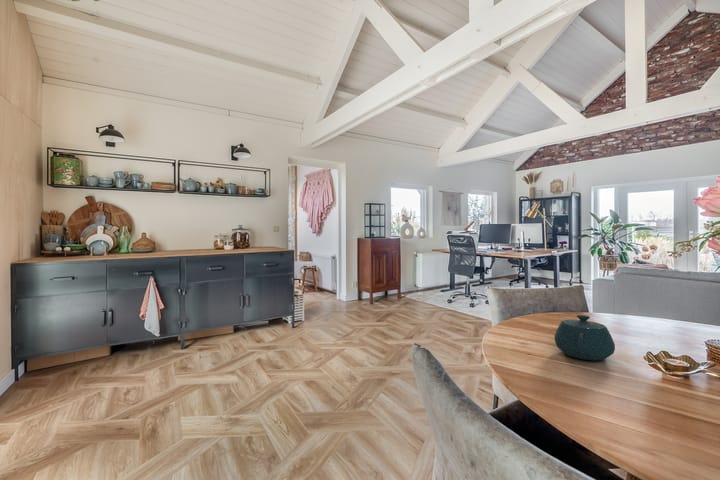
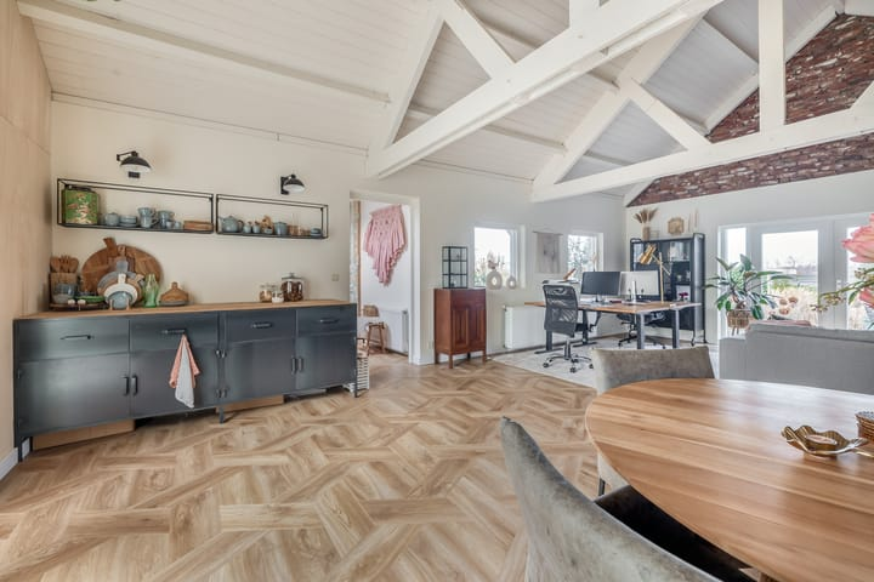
- teapot [554,314,616,362]
